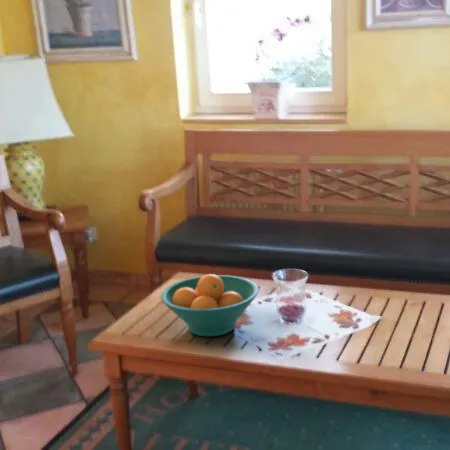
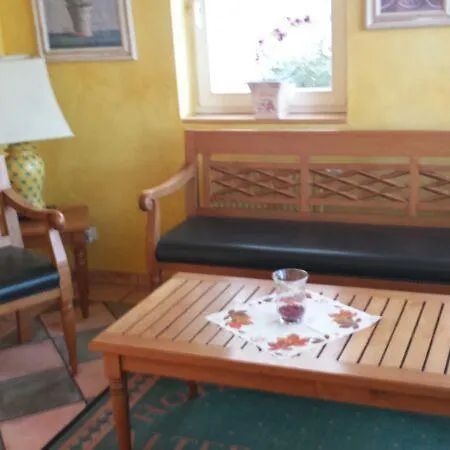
- fruit bowl [160,273,260,337]
